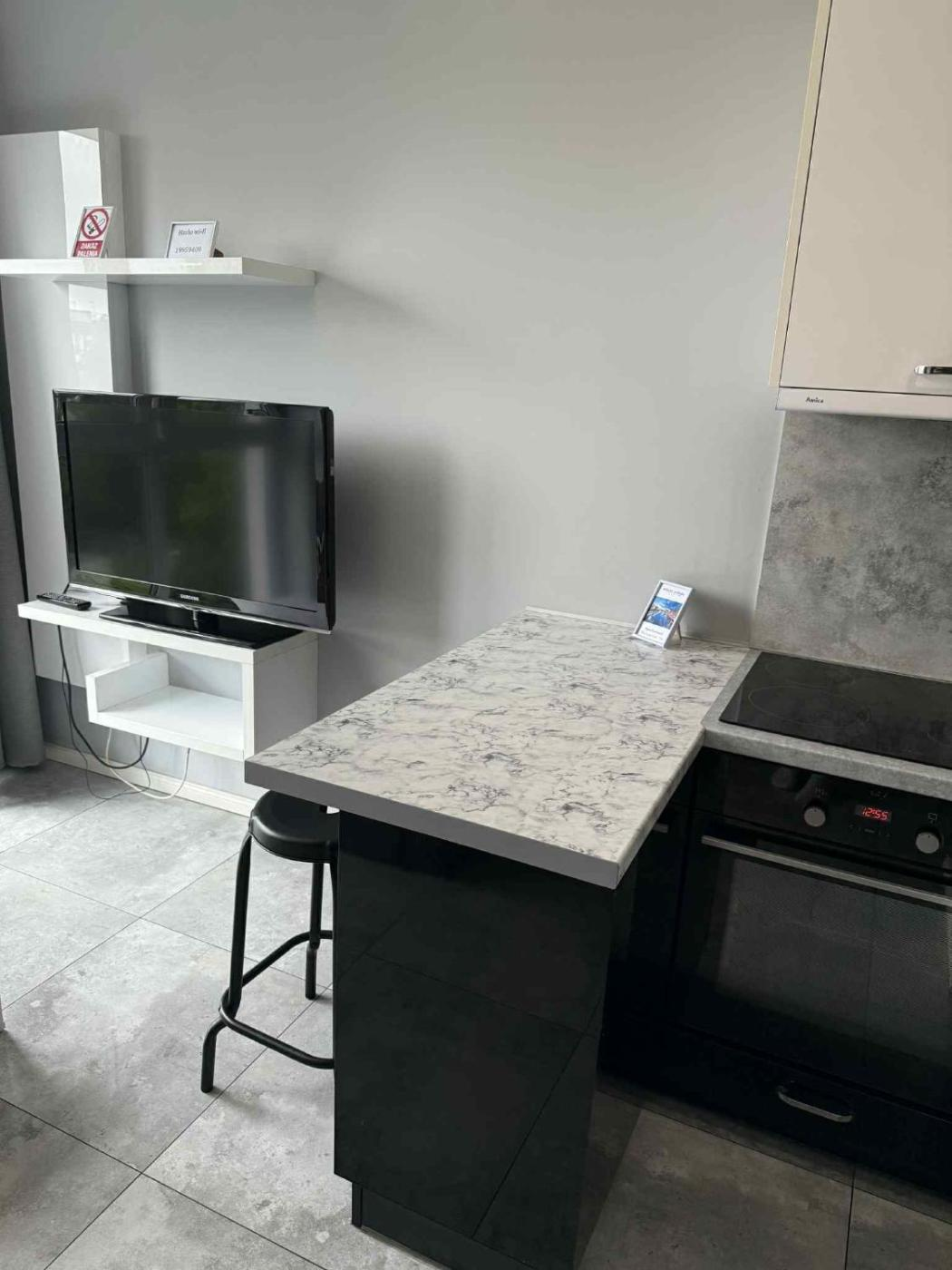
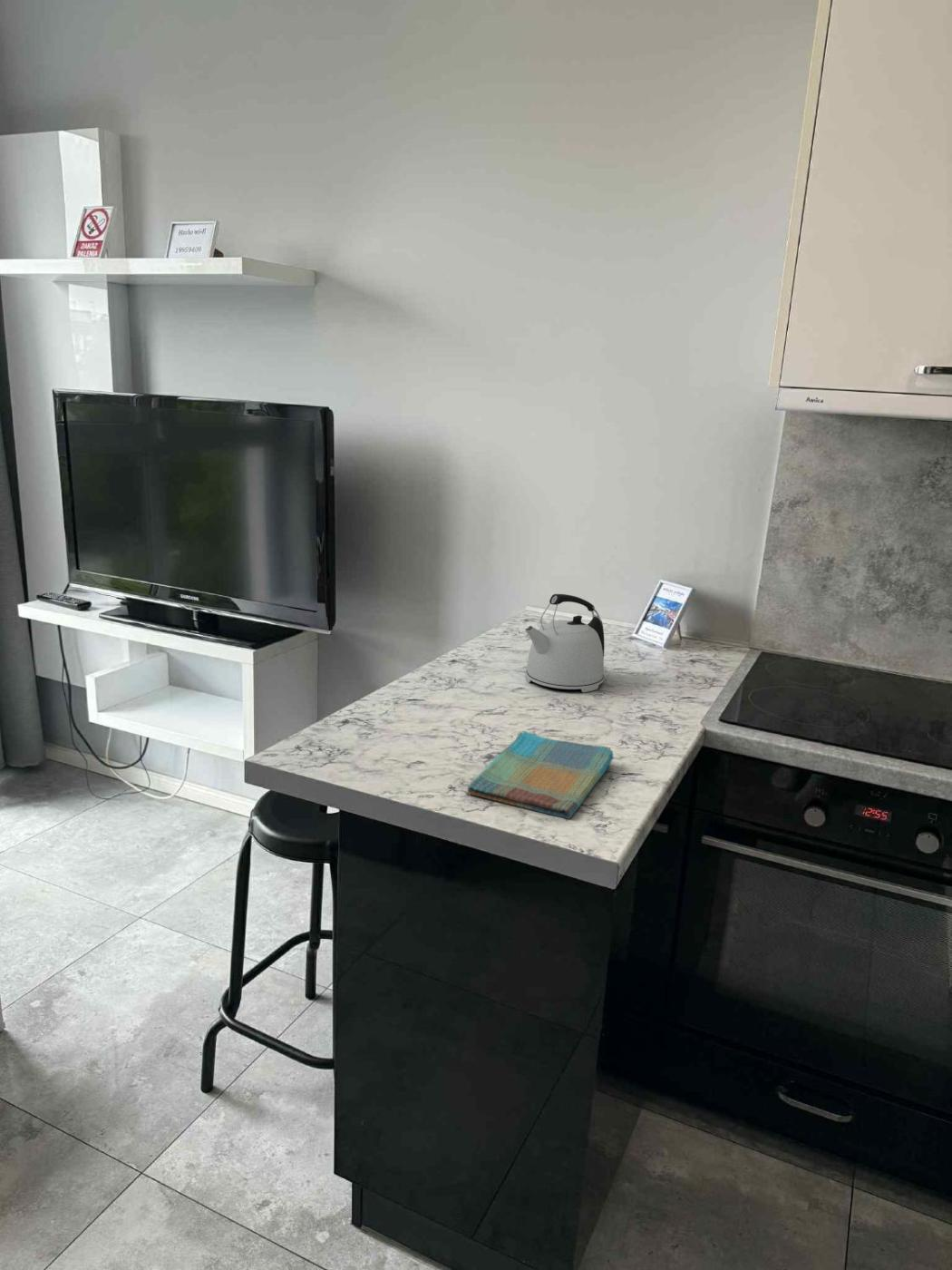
+ dish towel [467,730,614,820]
+ kettle [524,593,605,693]
